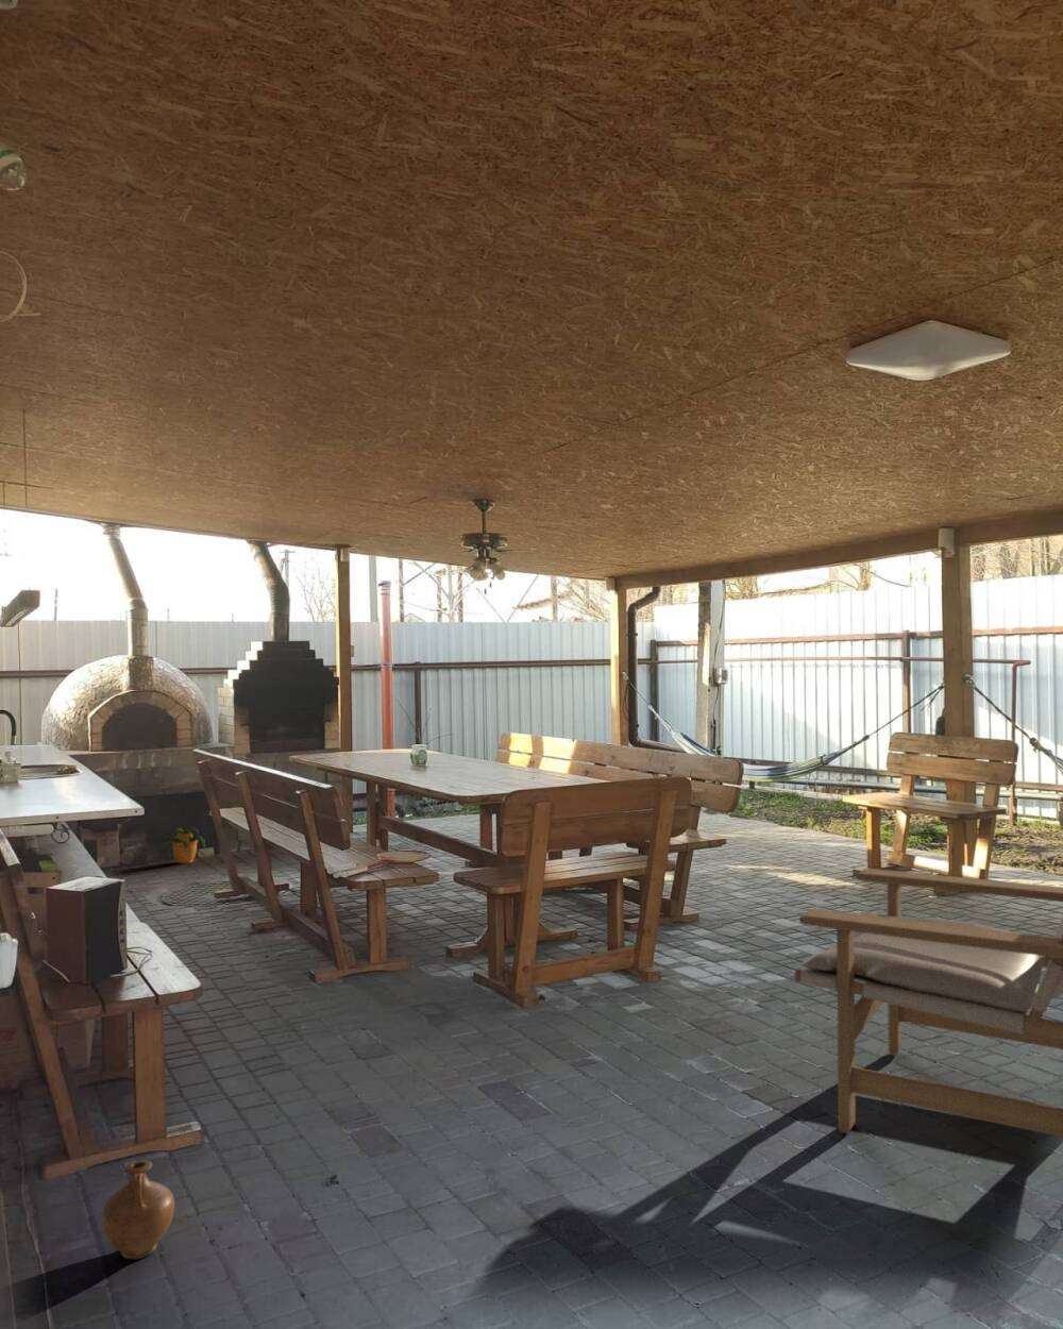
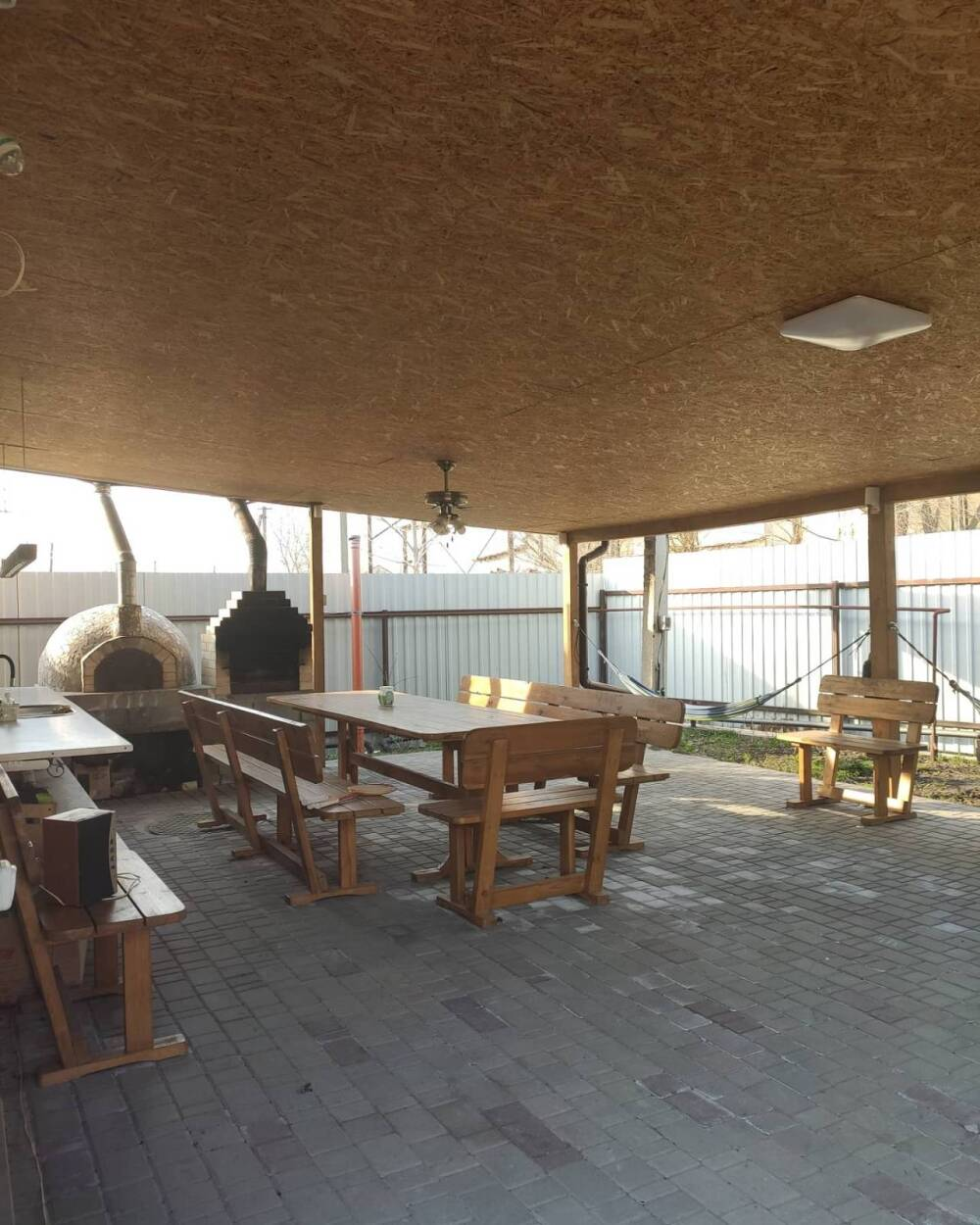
- lounge chair [793,868,1063,1138]
- ceramic jug [100,1160,176,1260]
- potted plant [158,825,206,865]
